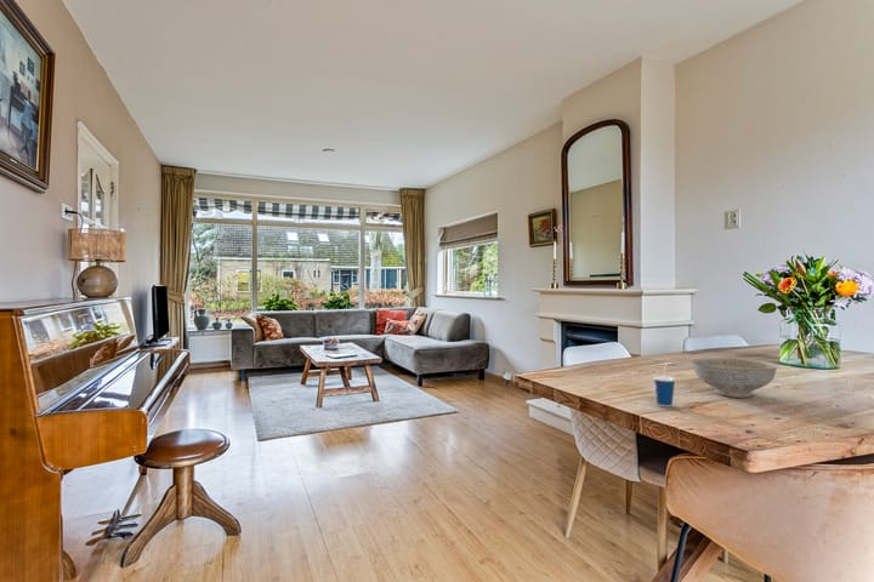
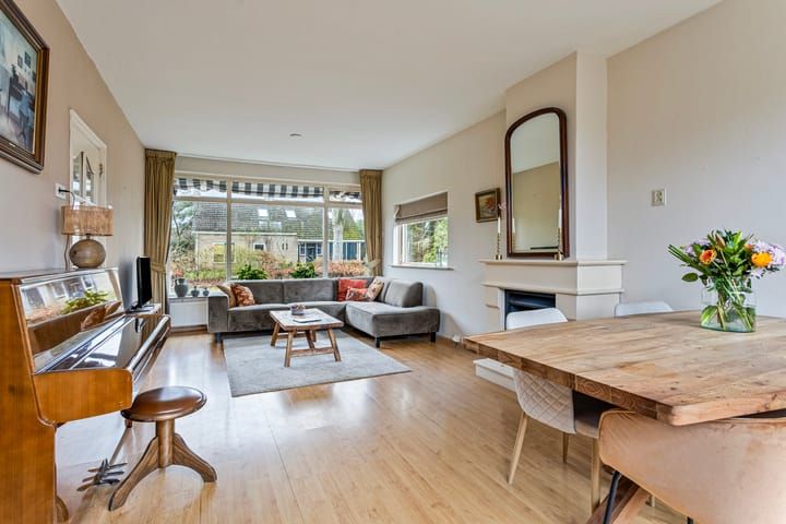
- cup [652,361,677,407]
- decorative bowl [689,356,779,399]
